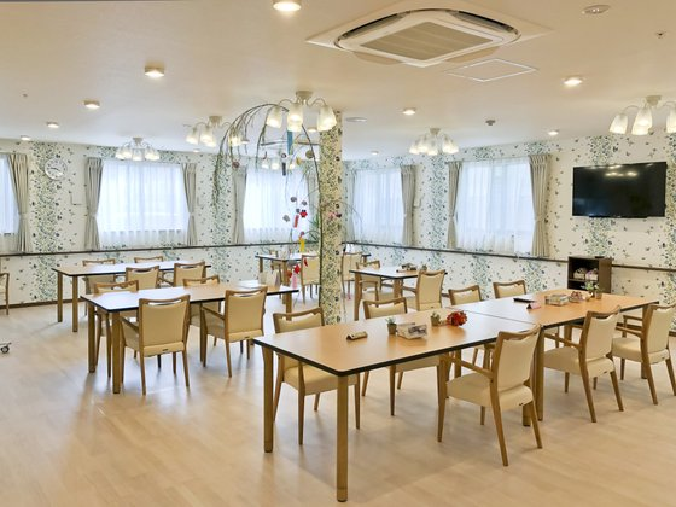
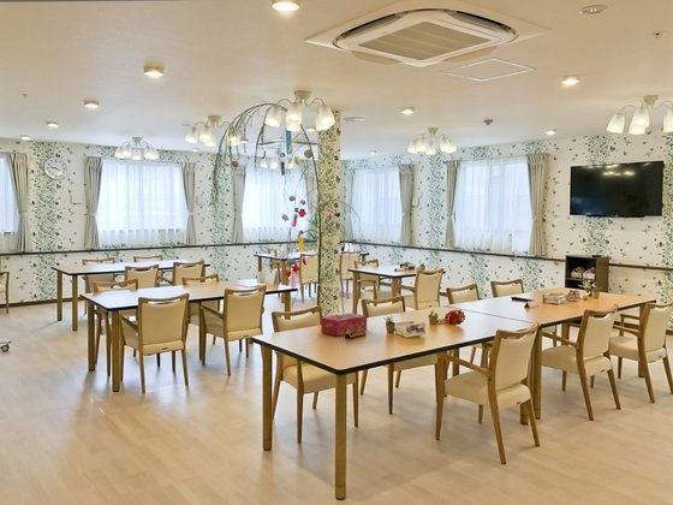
+ tissue box [320,313,368,337]
